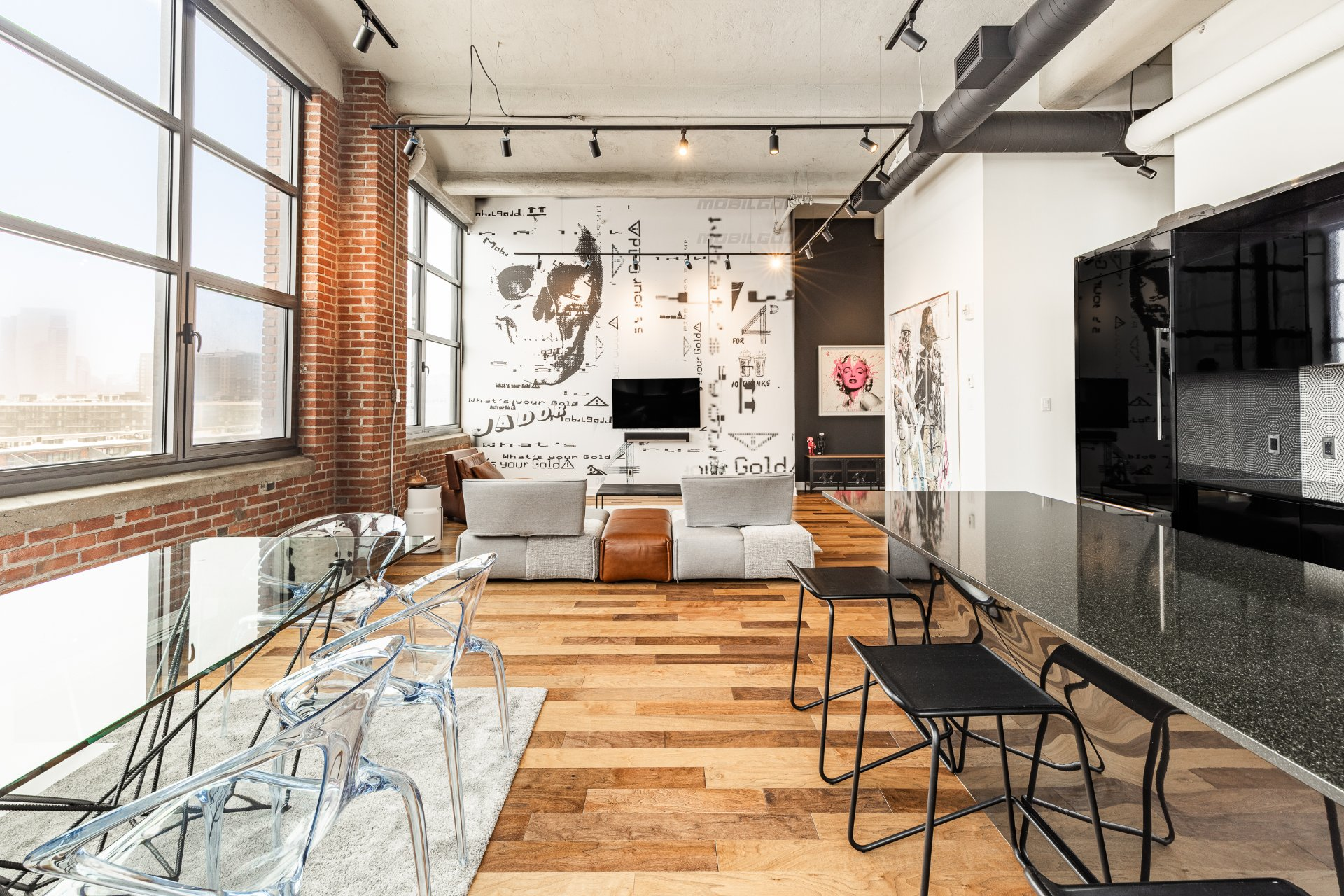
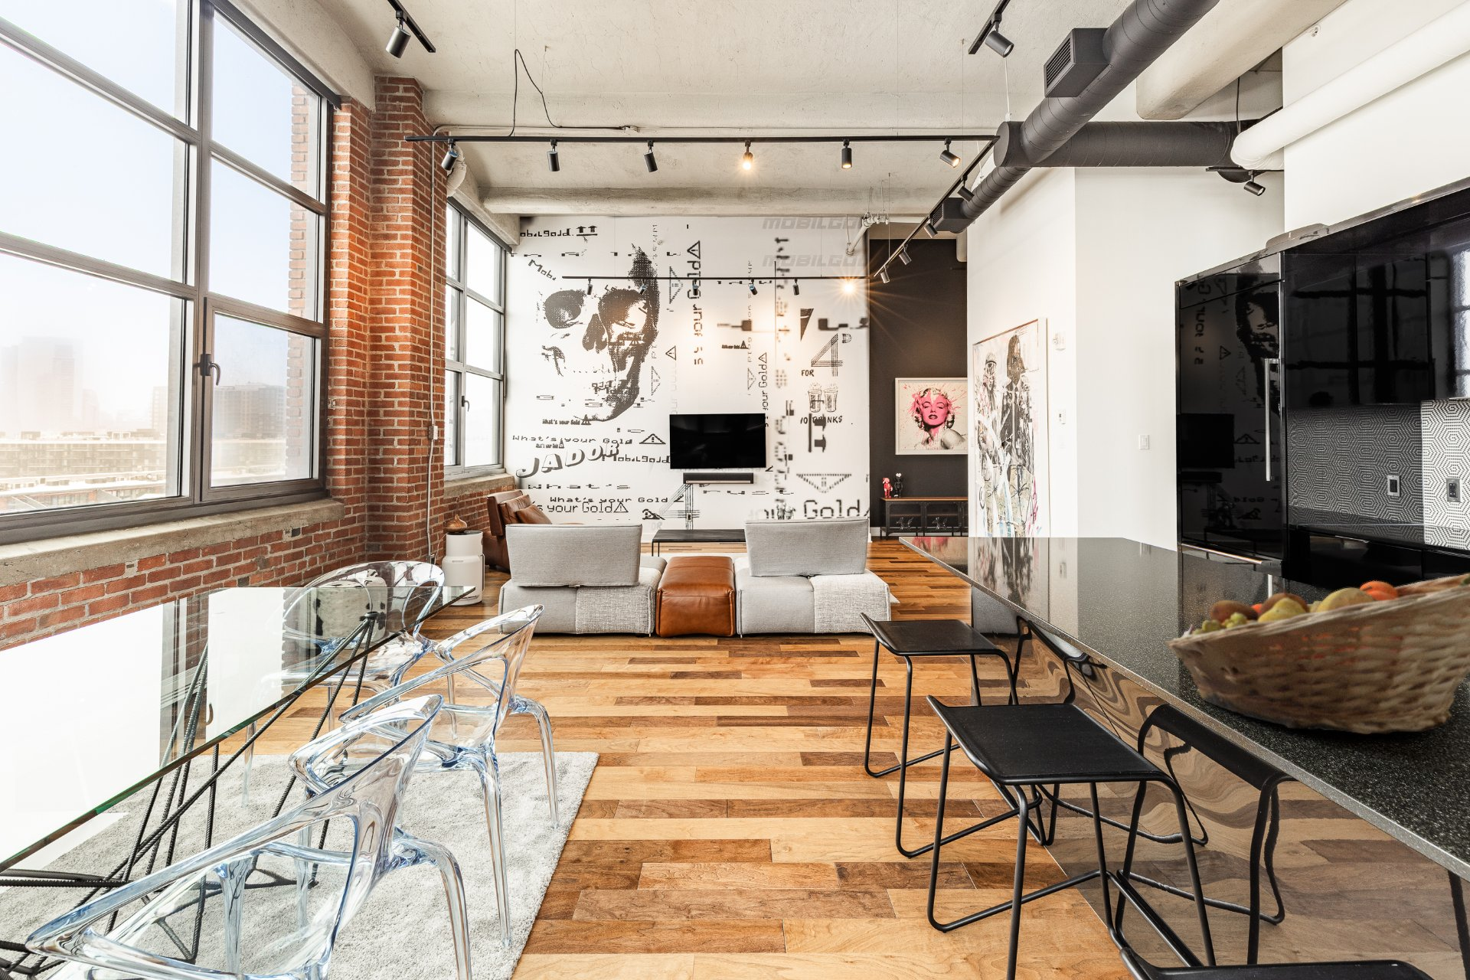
+ fruit basket [1165,573,1470,735]
